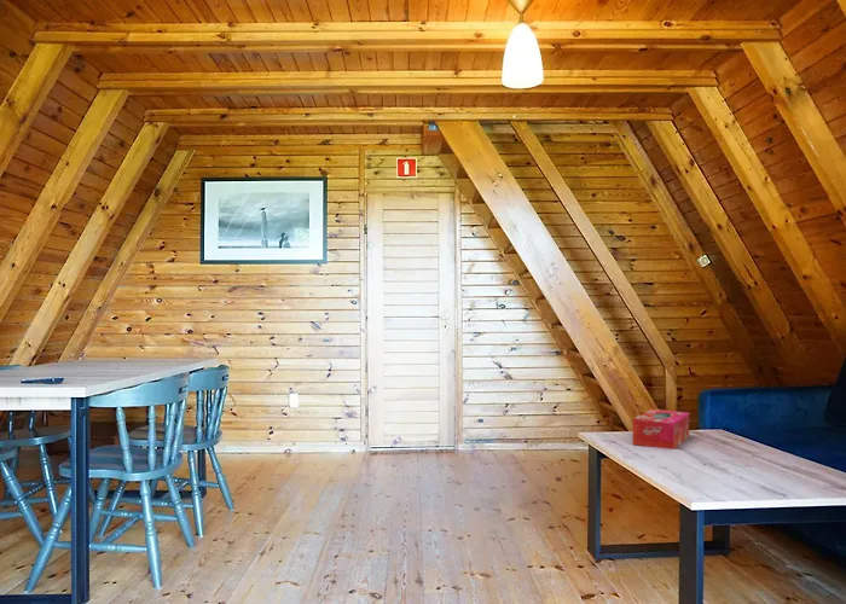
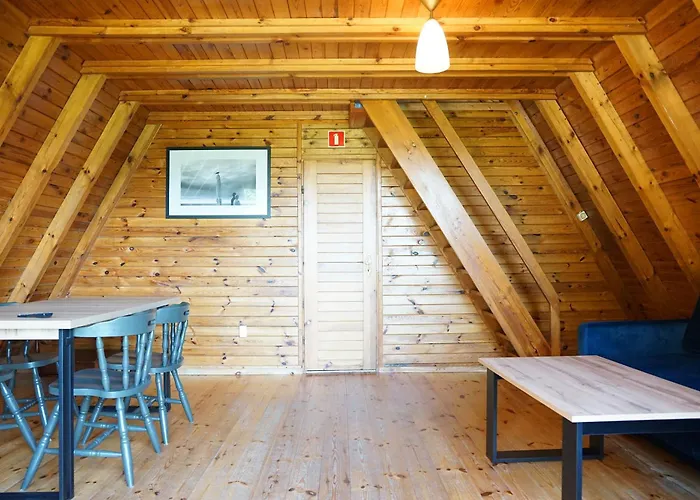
- tissue box [631,408,690,451]
